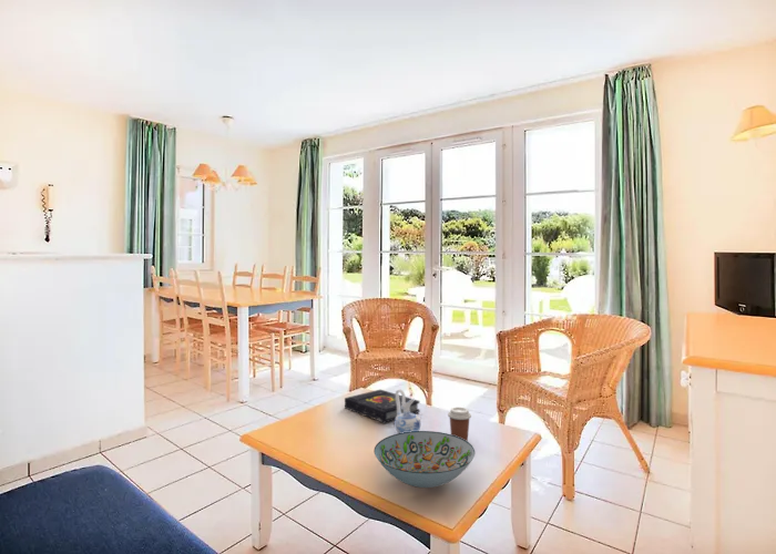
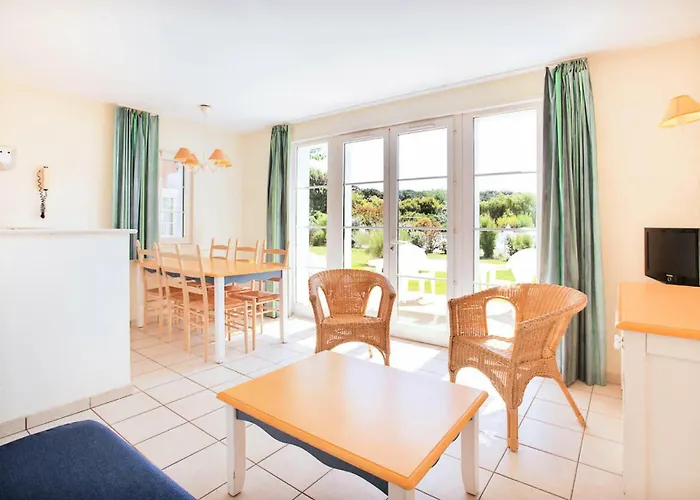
- book [344,389,421,424]
- ceramic pitcher [394,388,421,433]
- coffee cup [447,406,472,442]
- decorative bowl [374,430,476,489]
